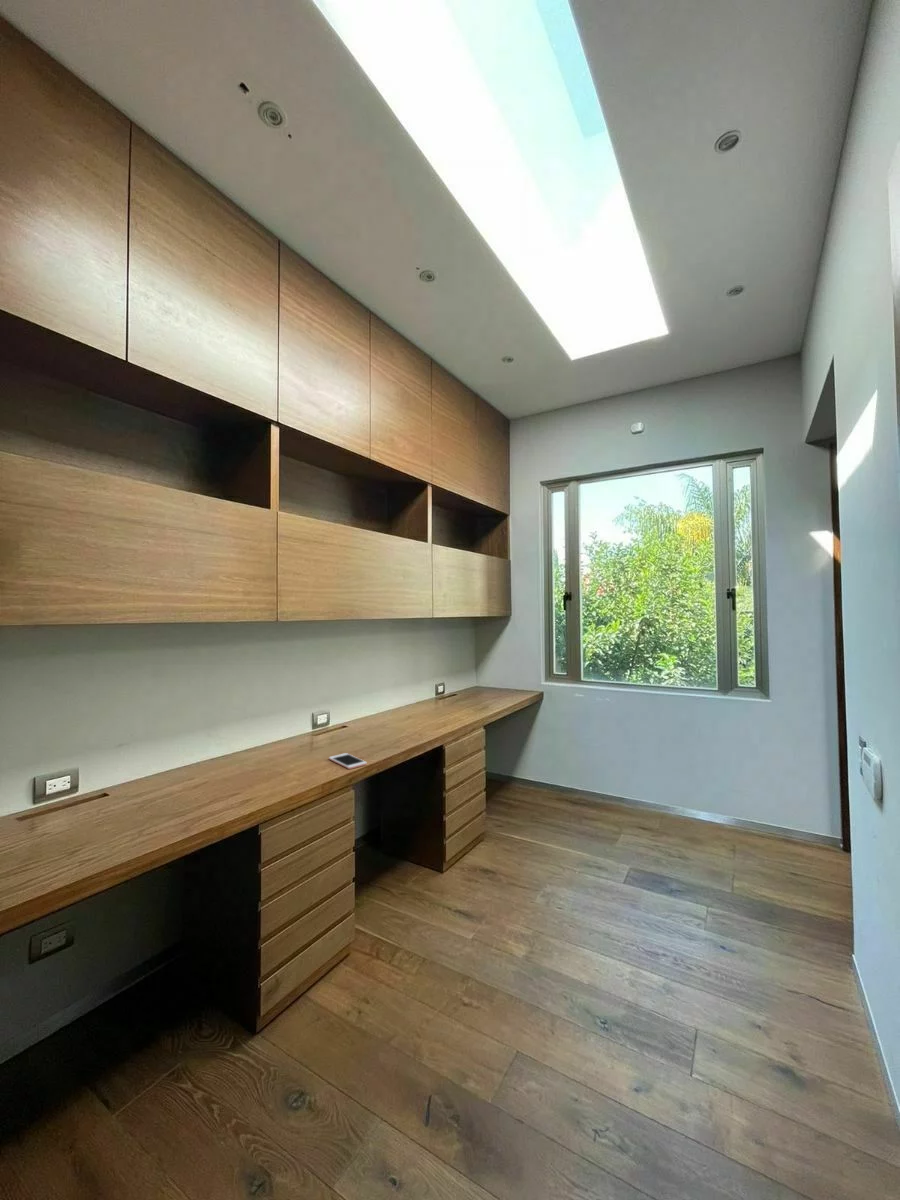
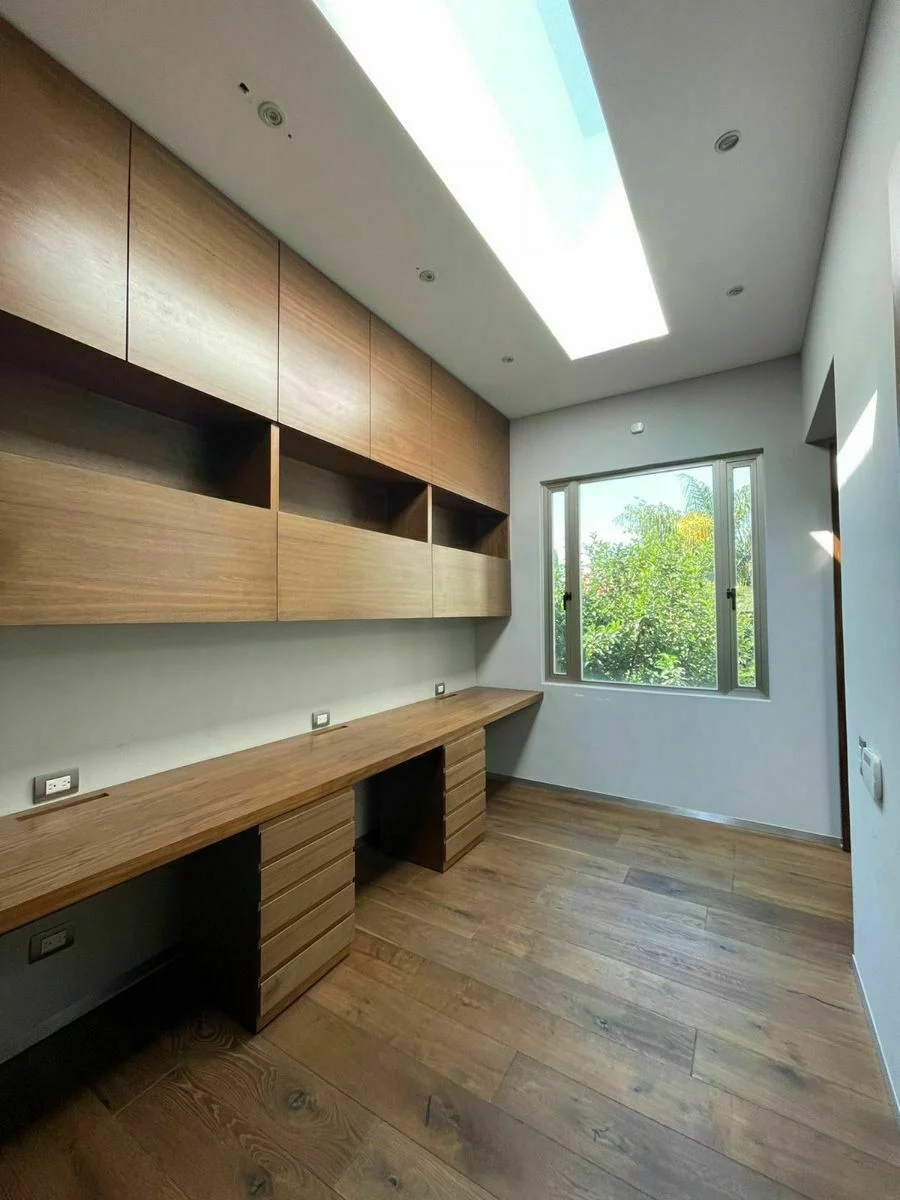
- cell phone [328,752,368,770]
